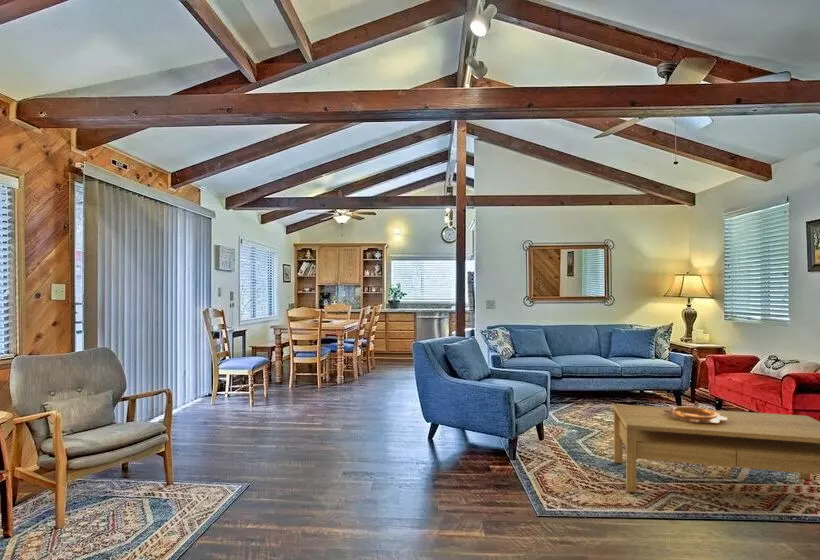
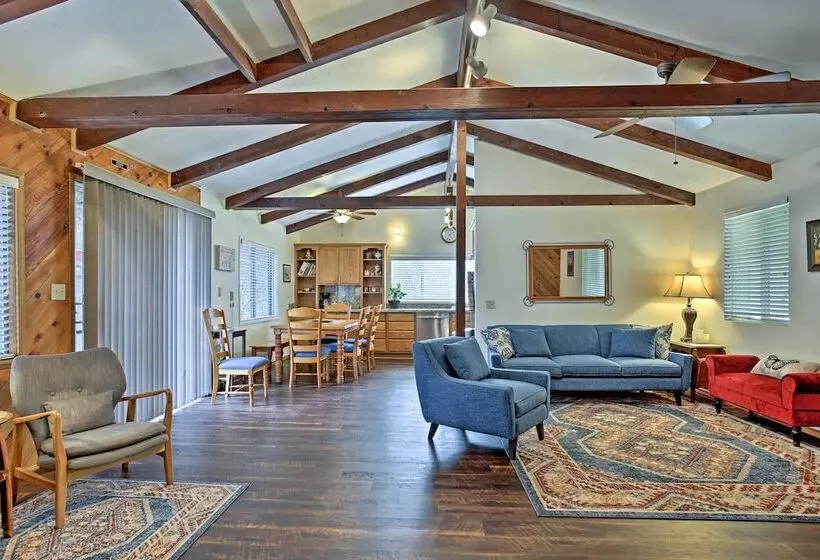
- decorative bowl [663,406,727,423]
- coffee table [612,403,820,493]
